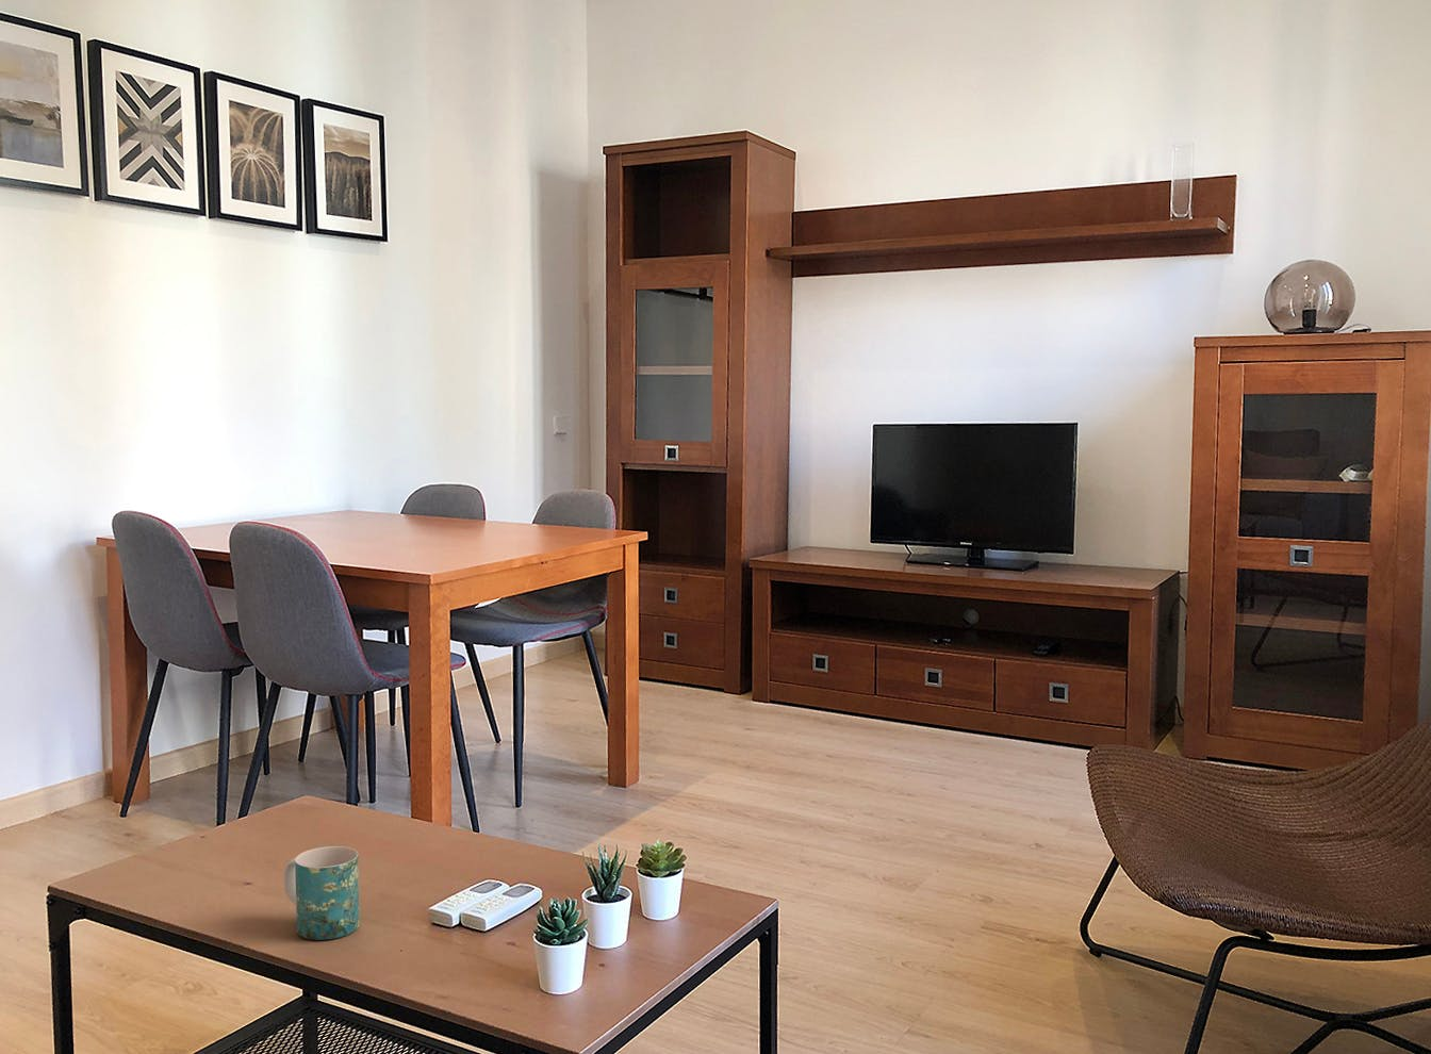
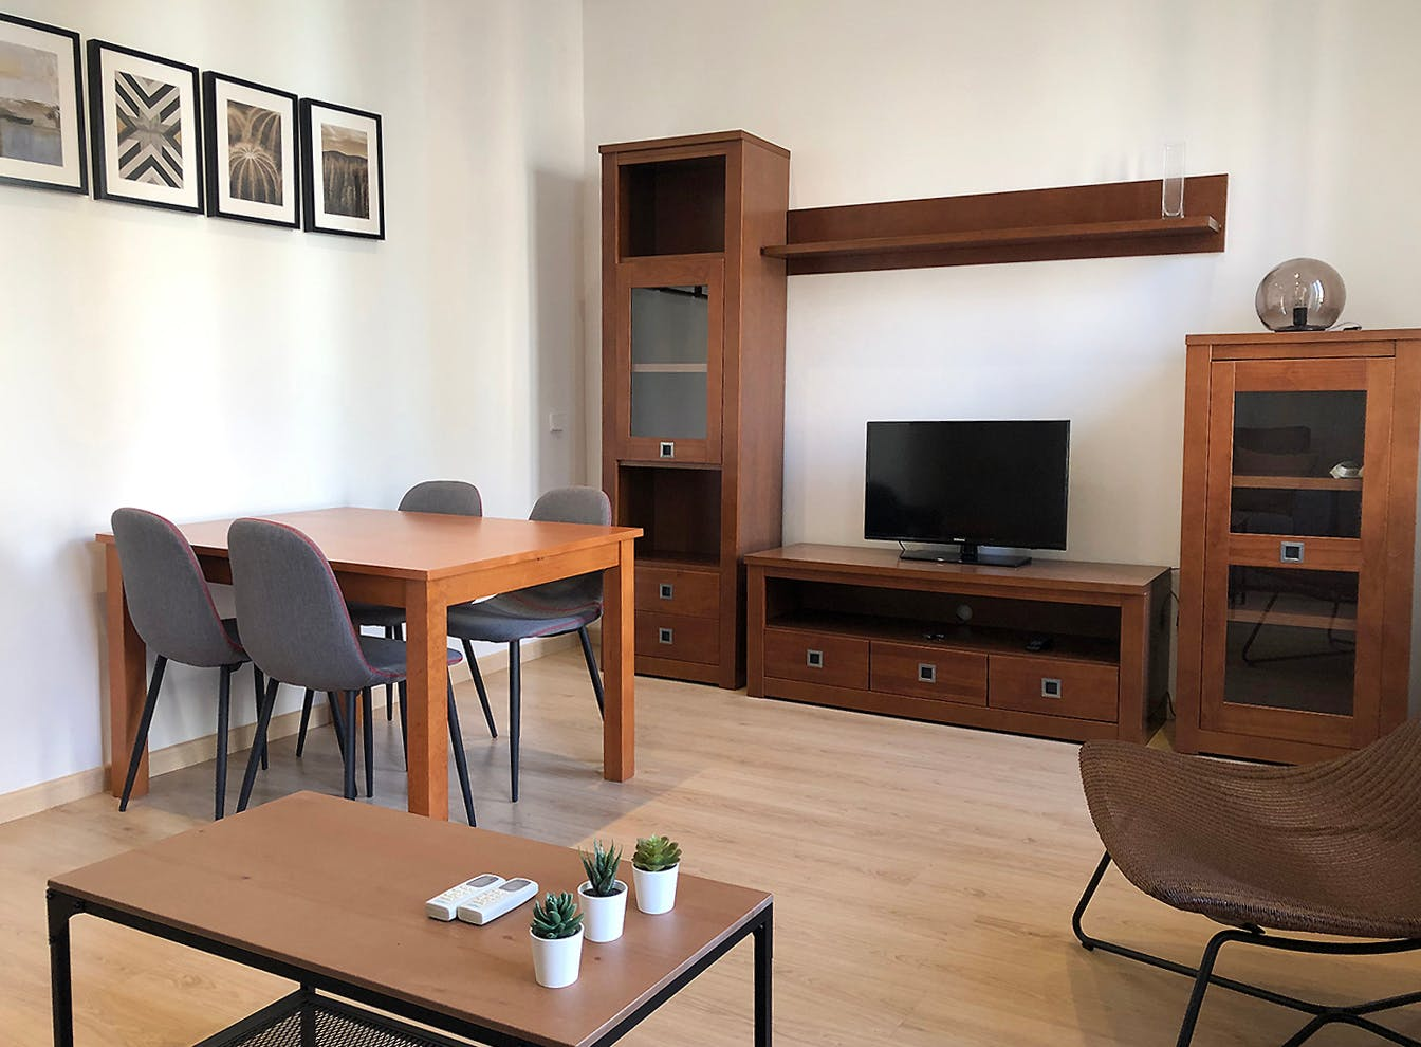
- mug [283,845,361,941]
